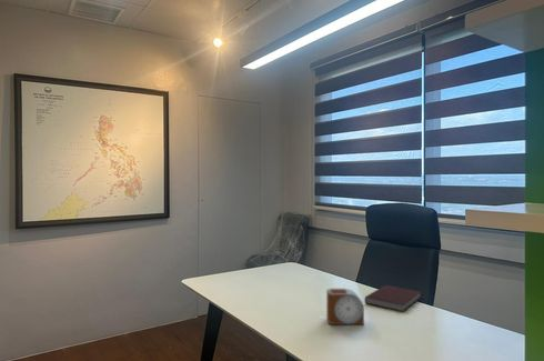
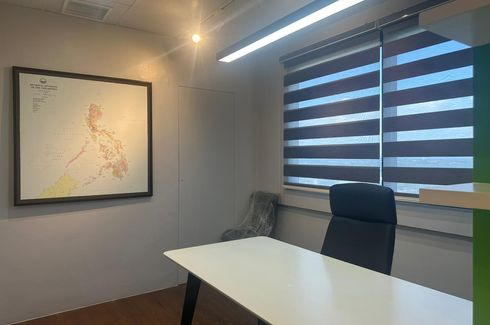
- notebook [364,284,422,312]
- alarm clock [325,288,365,325]
